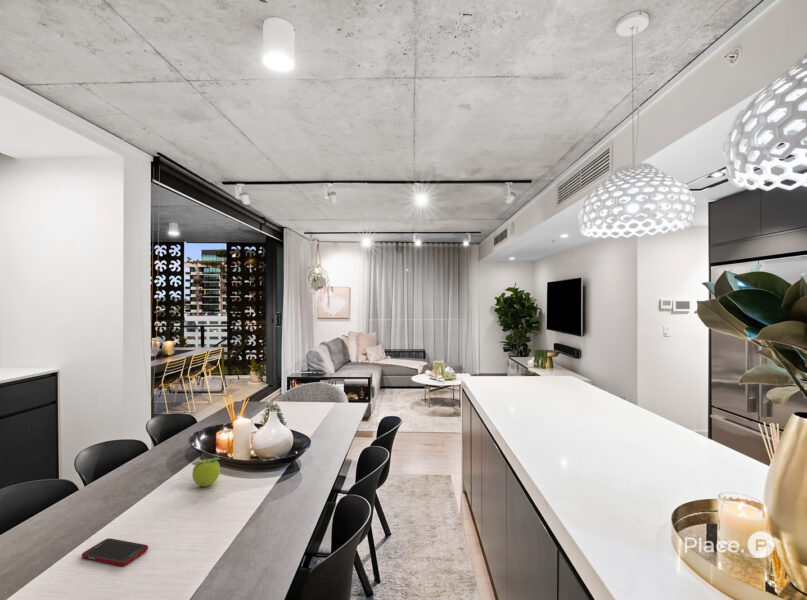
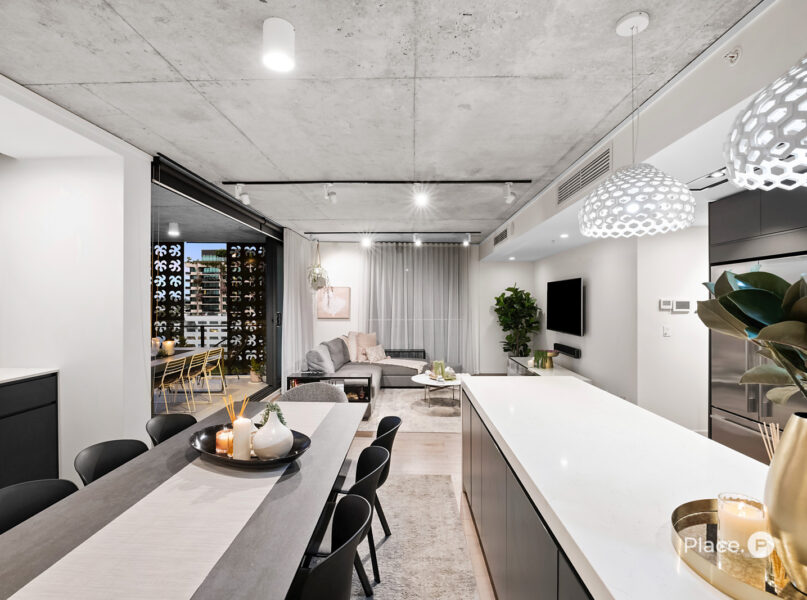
- cell phone [81,538,149,566]
- fruit [191,456,221,488]
